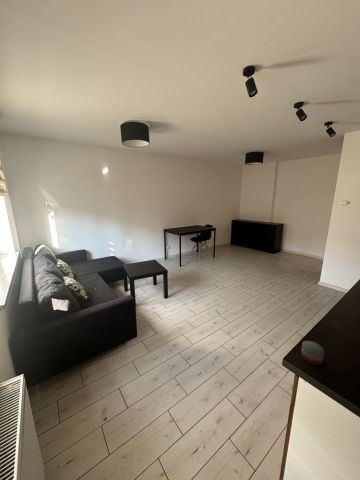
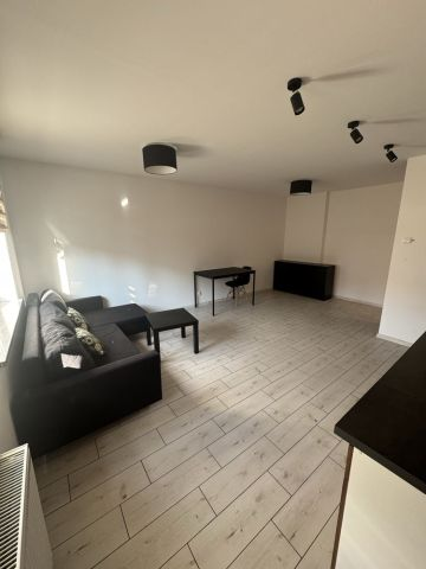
- candle [300,340,325,366]
